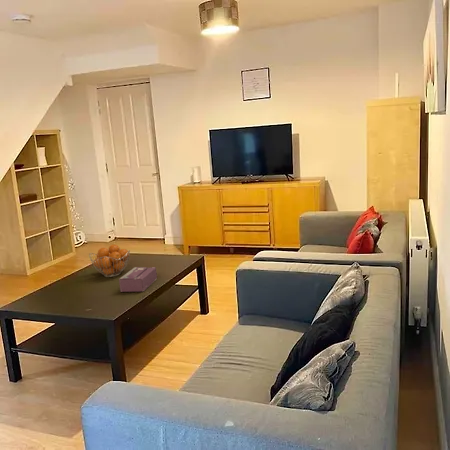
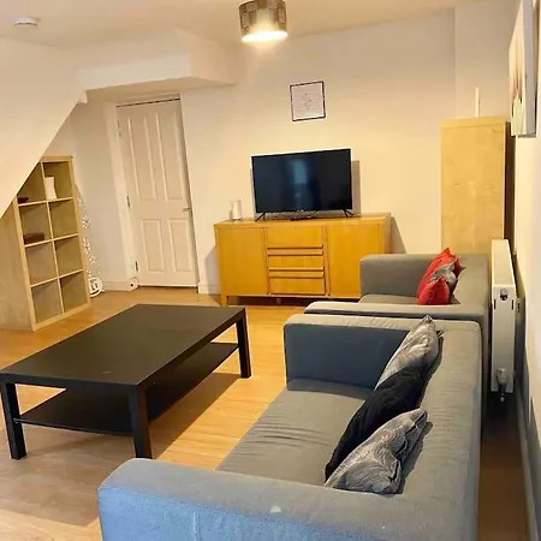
- tissue box [118,266,158,293]
- fruit basket [88,243,131,278]
